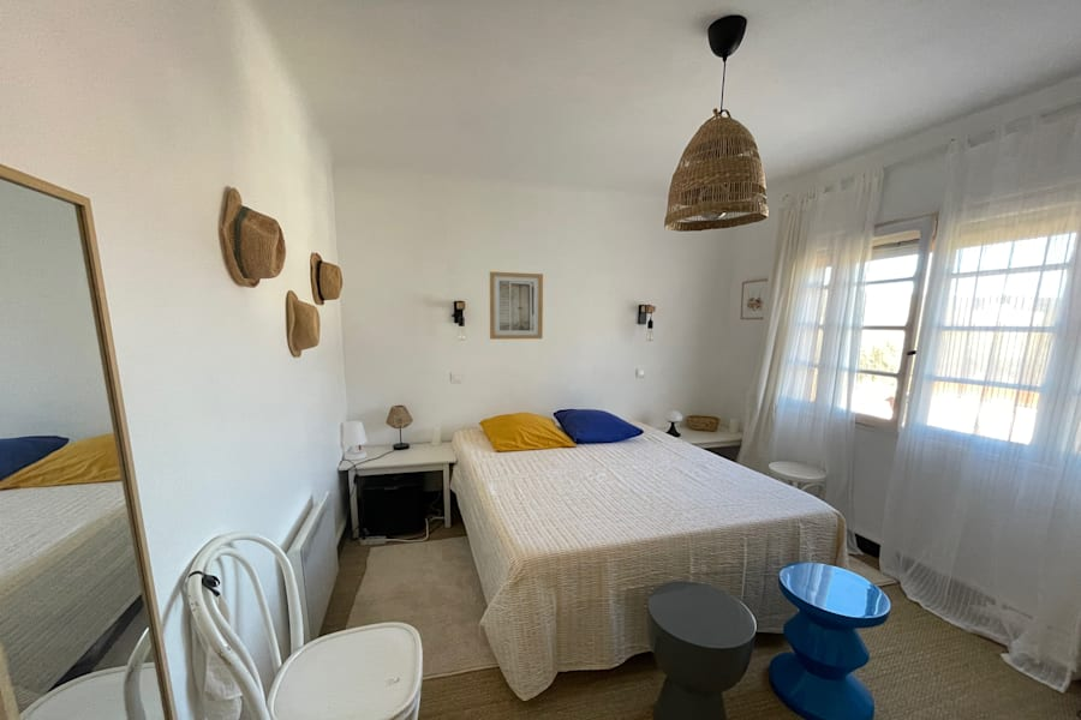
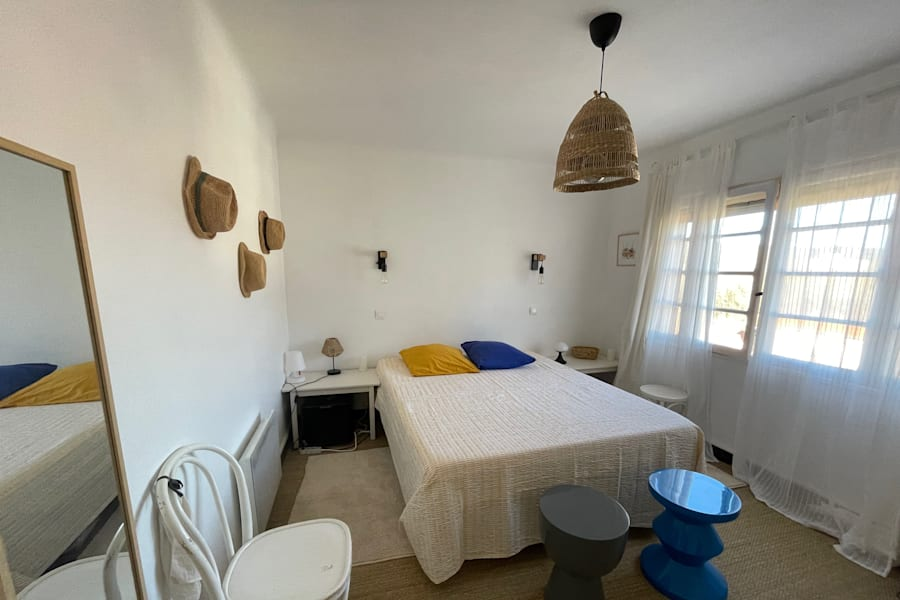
- wall art [489,270,544,341]
